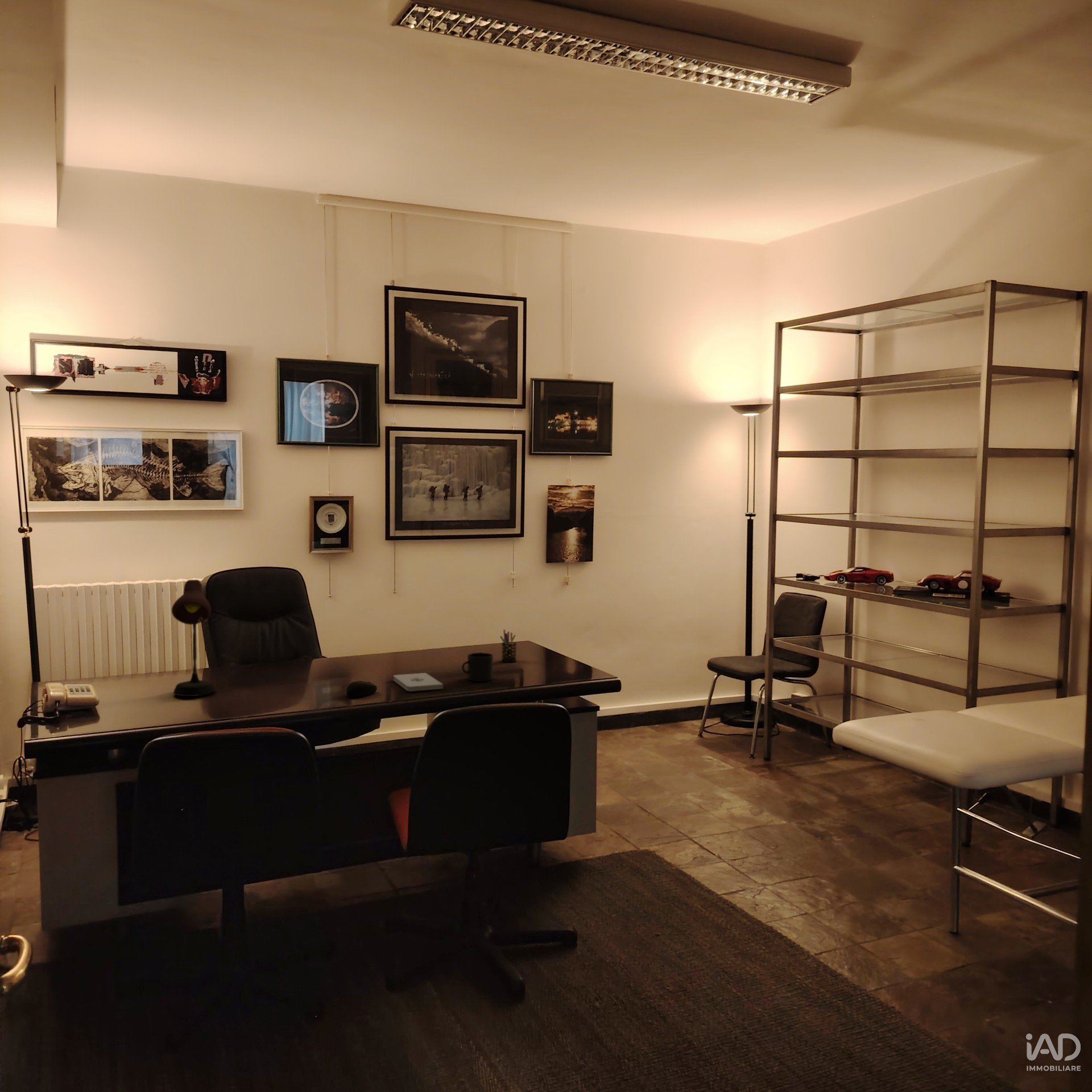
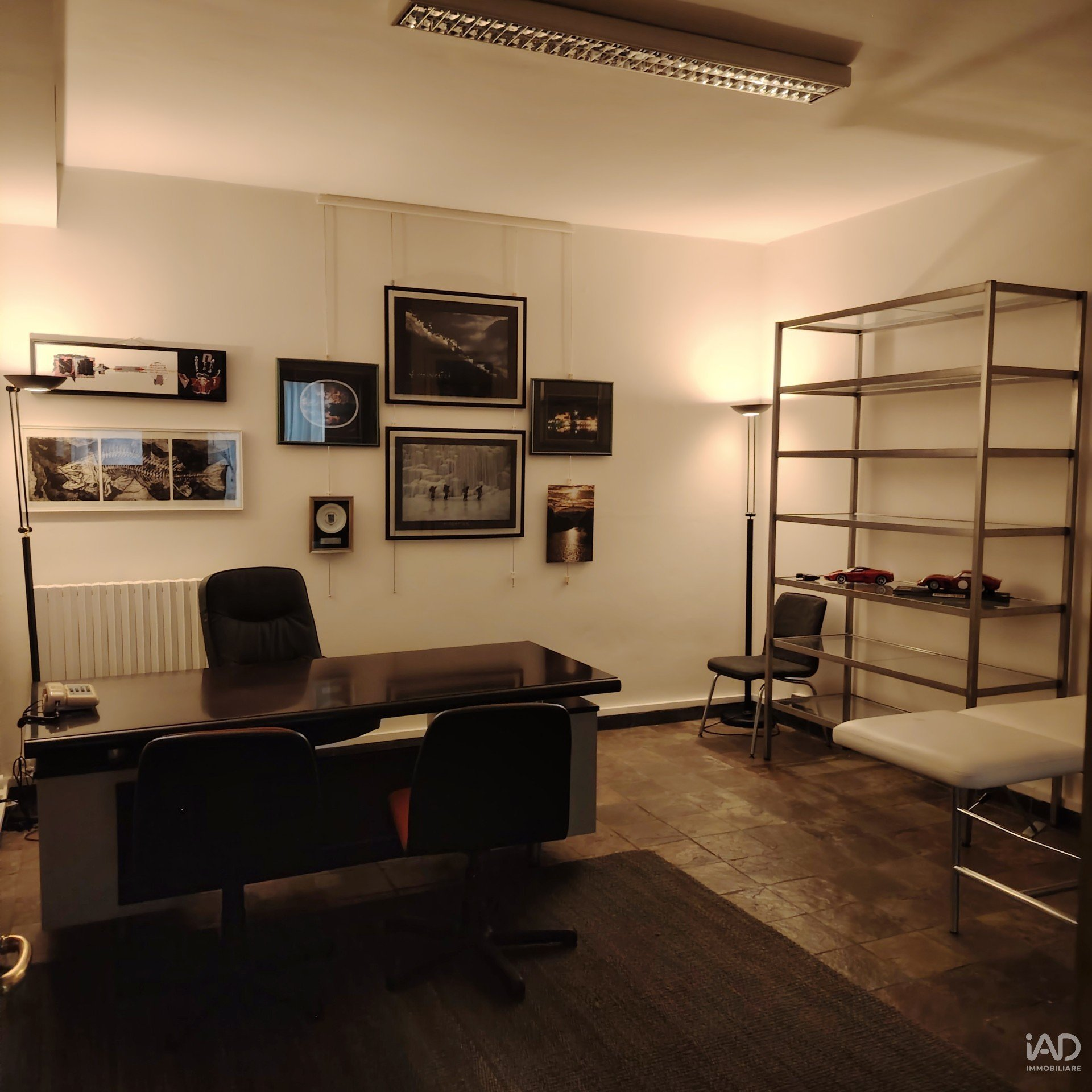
- computer mouse [346,680,378,698]
- mug [461,652,494,682]
- notepad [393,672,444,692]
- desk lamp [171,579,216,697]
- pen holder [499,629,517,663]
